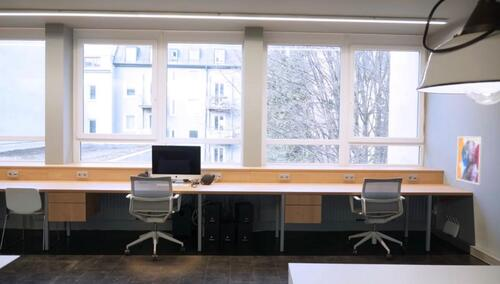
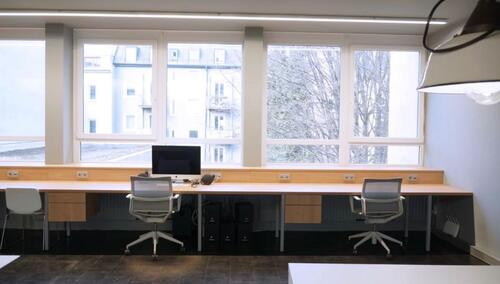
- wall art [455,135,484,186]
